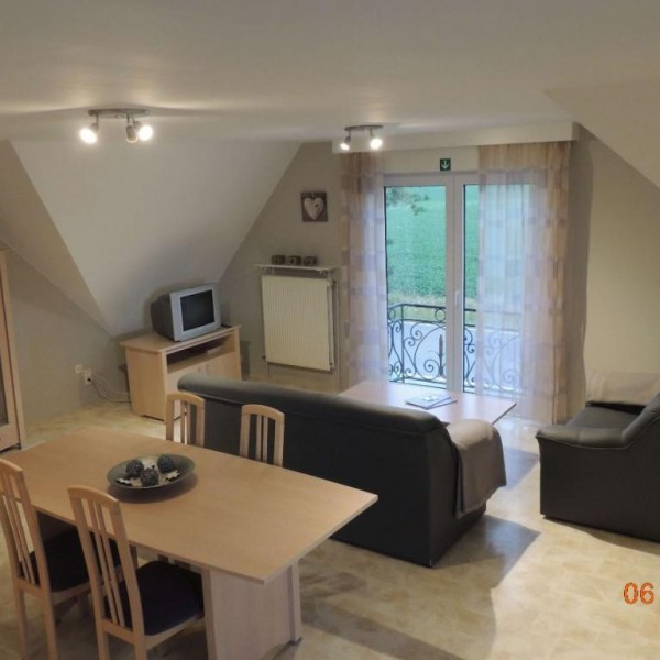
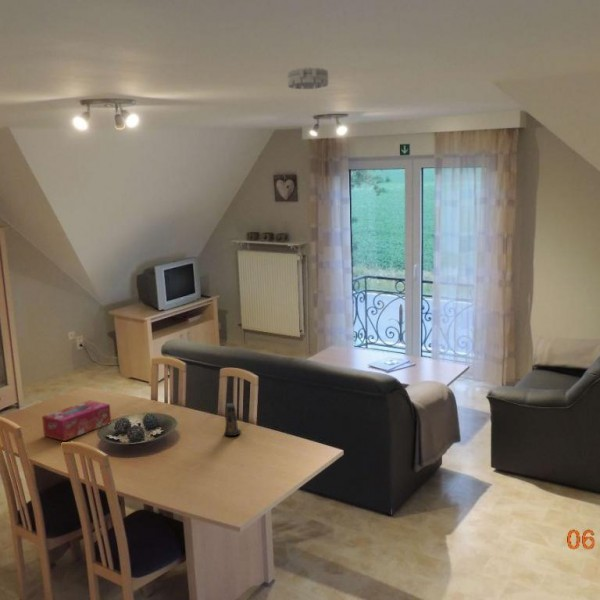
+ smoke detector [287,66,329,90]
+ candle [223,402,242,437]
+ tissue box [41,400,112,442]
